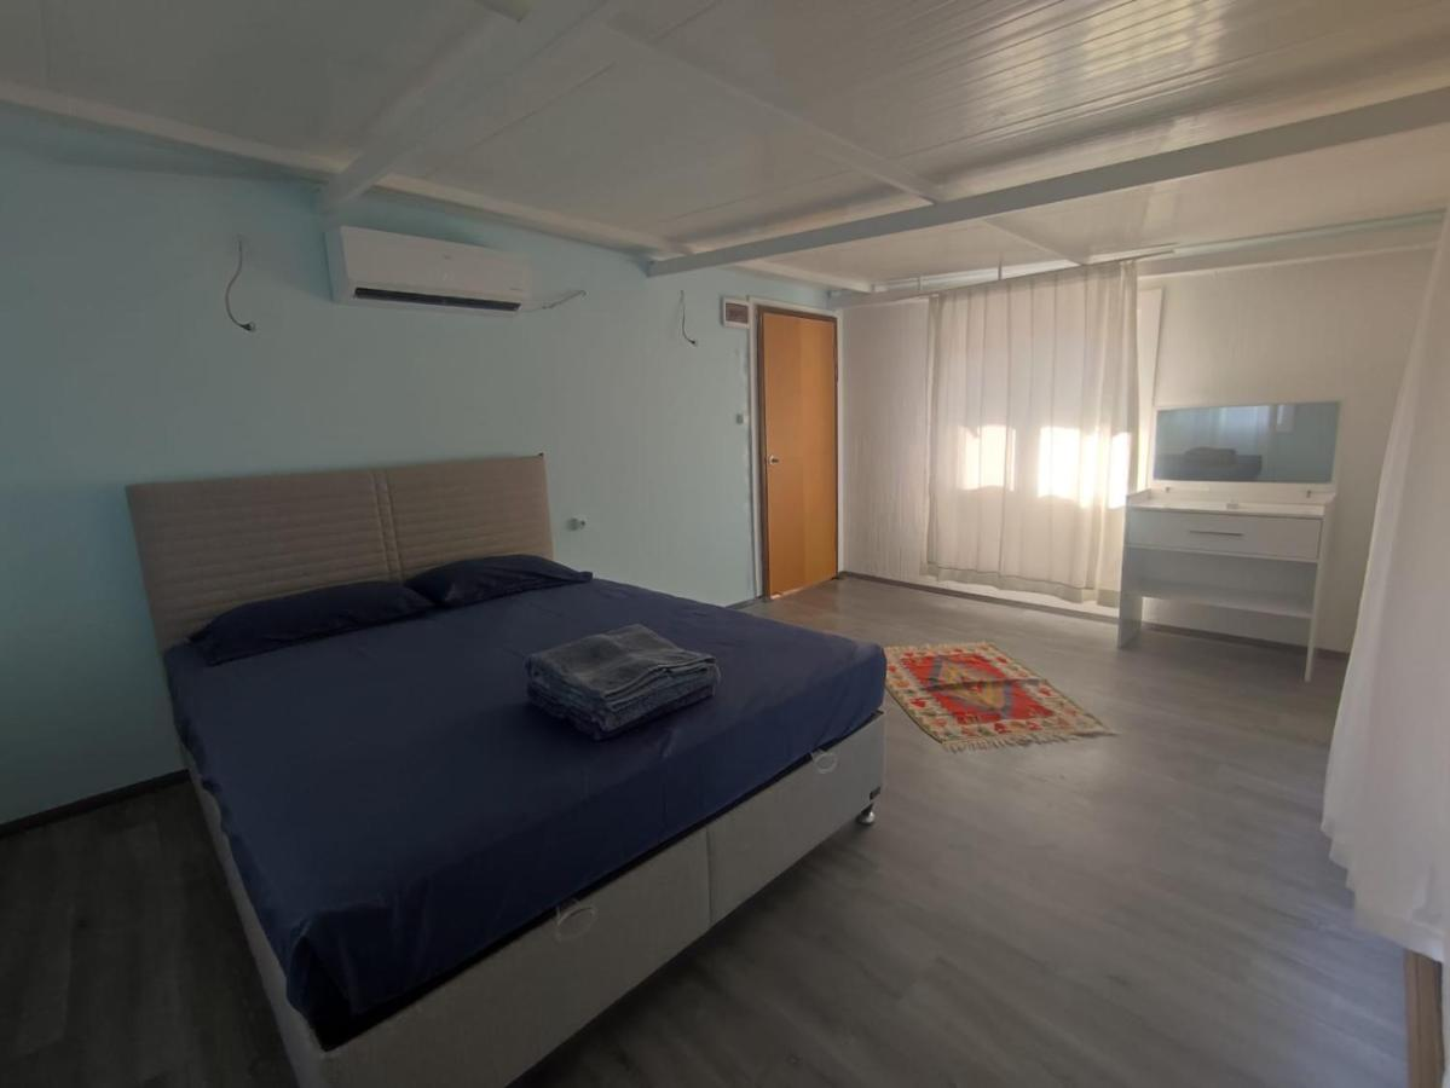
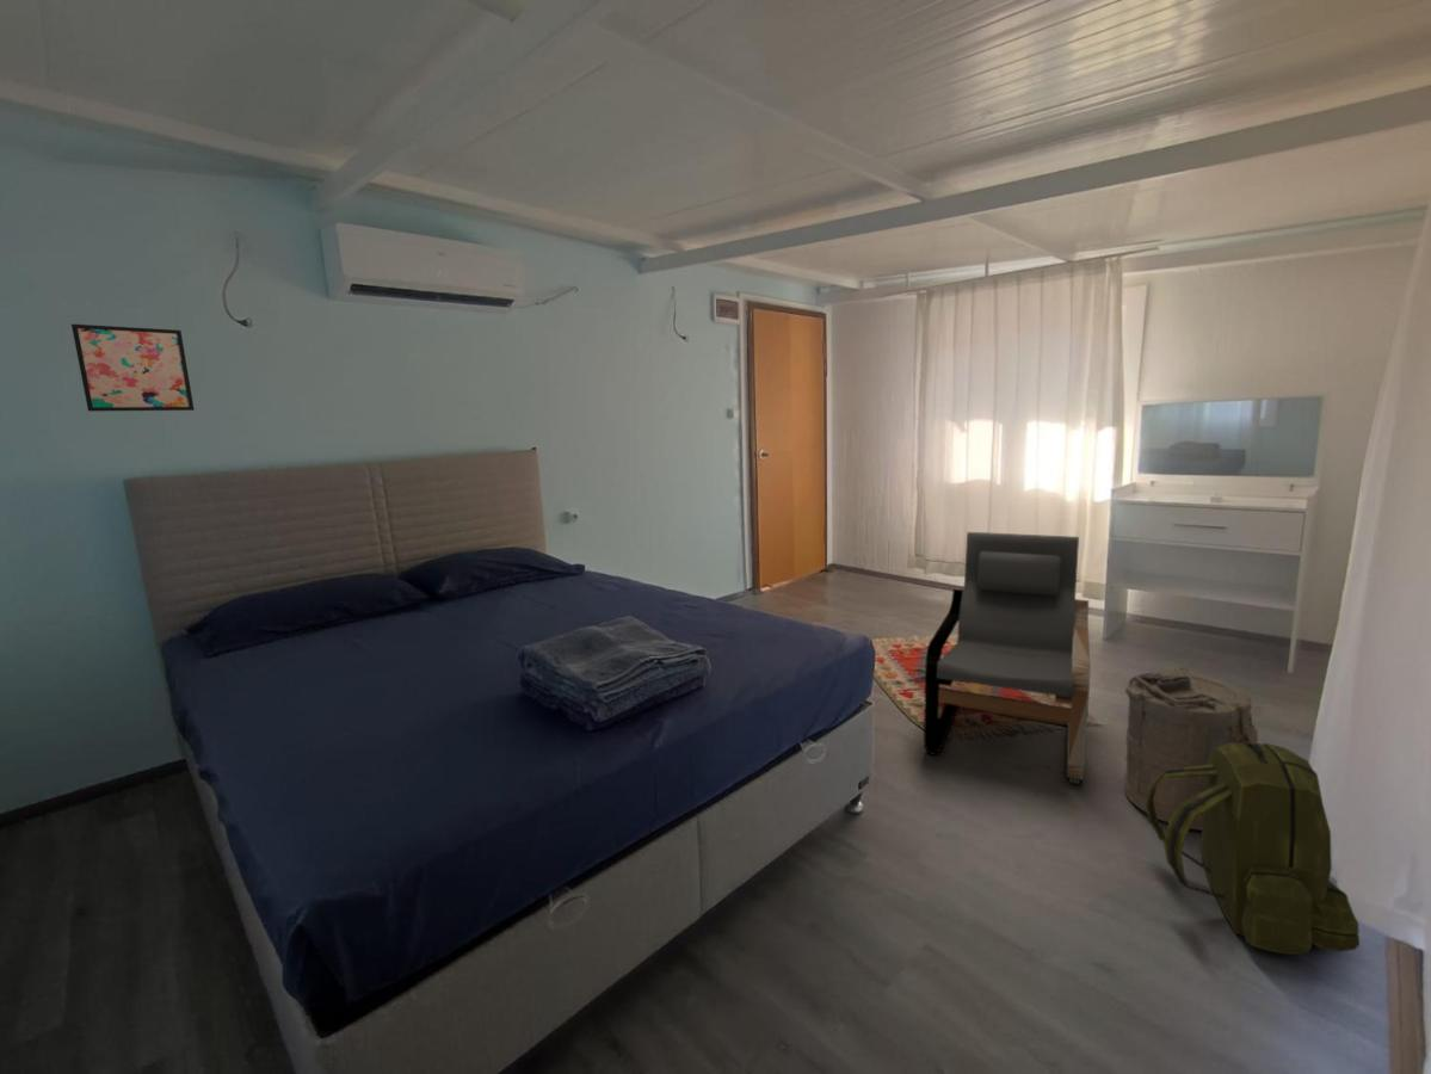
+ wall art [70,323,196,413]
+ laundry hamper [1123,666,1259,832]
+ armchair [923,531,1092,785]
+ backpack [1146,742,1361,956]
